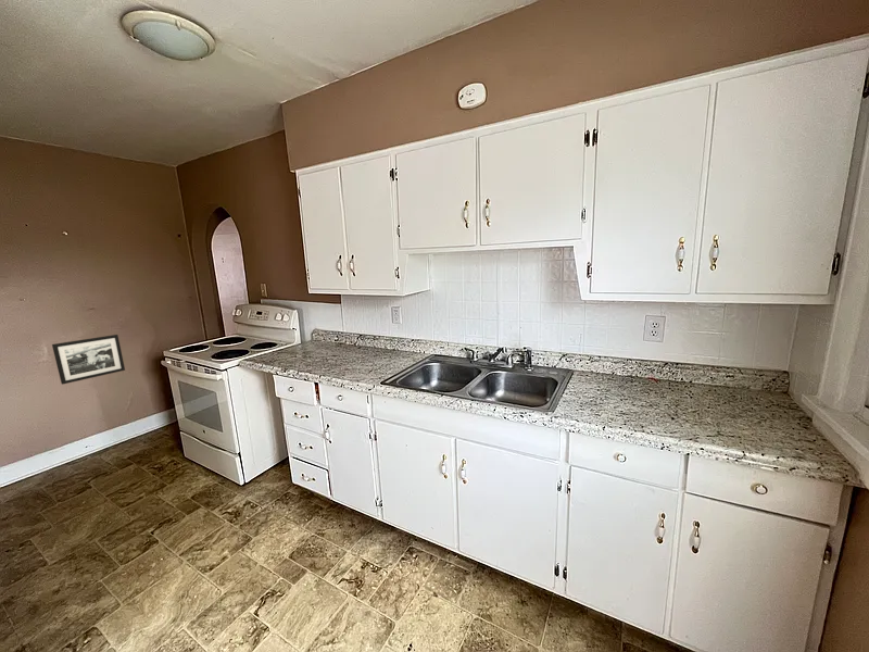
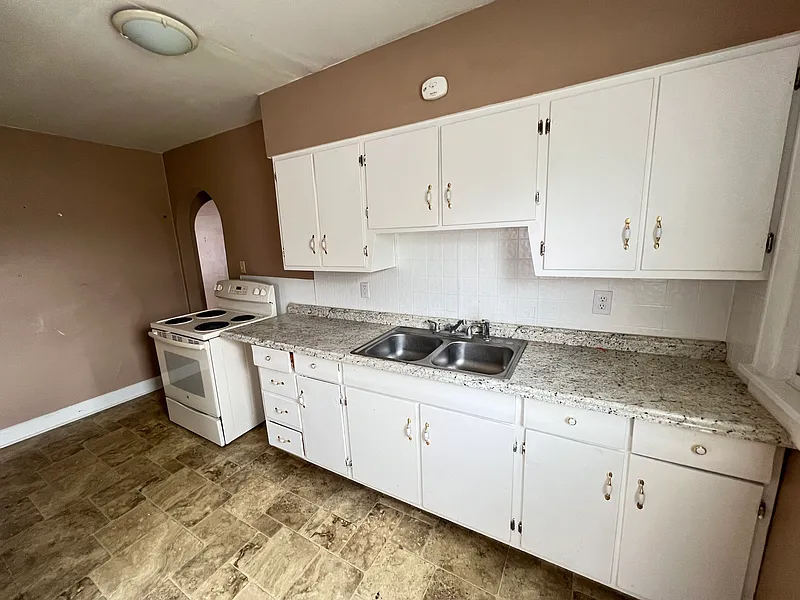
- picture frame [51,334,126,386]
